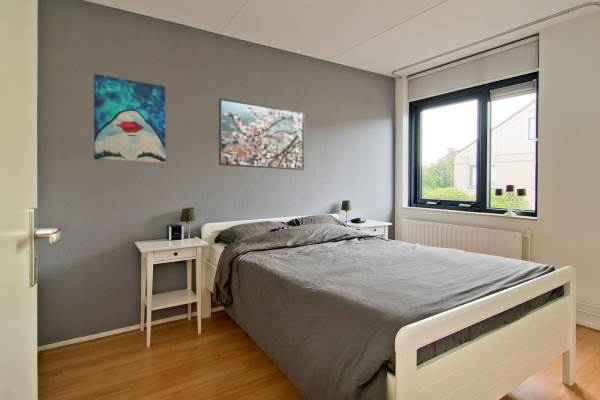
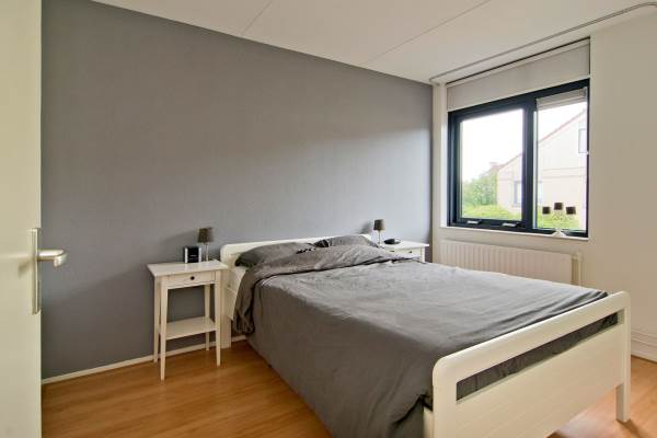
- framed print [218,97,305,171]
- wall art [93,73,166,164]
